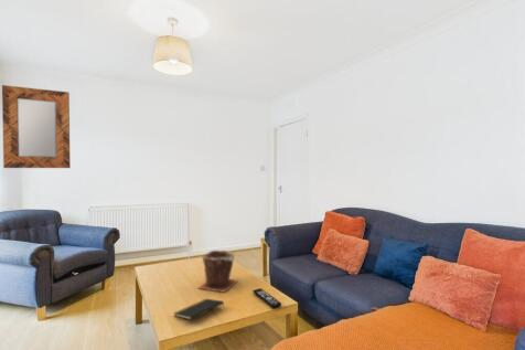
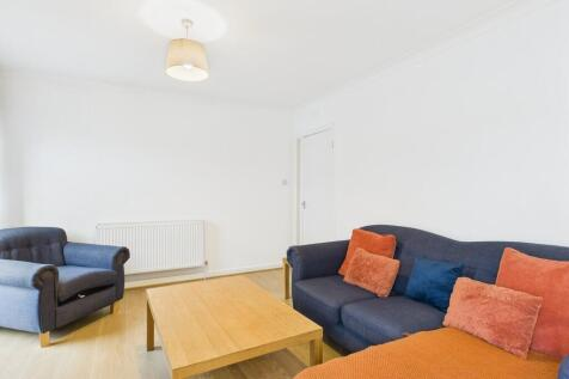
- plant pot [197,248,239,294]
- home mirror [1,84,72,169]
- remote control [251,287,282,309]
- notepad [172,298,225,320]
